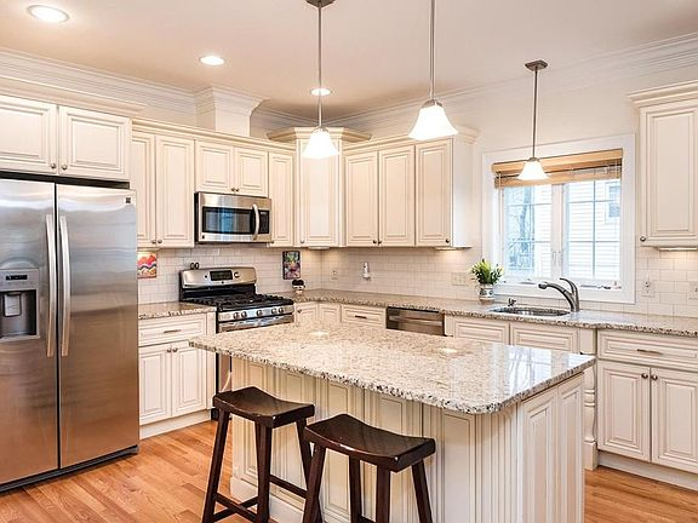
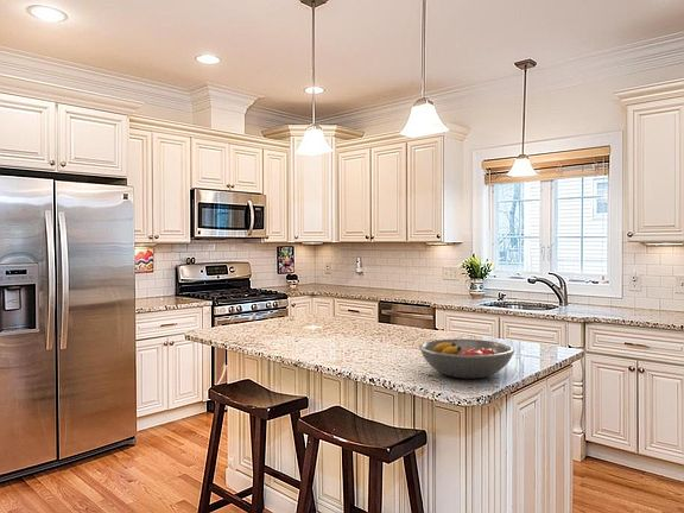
+ fruit bowl [418,338,515,380]
